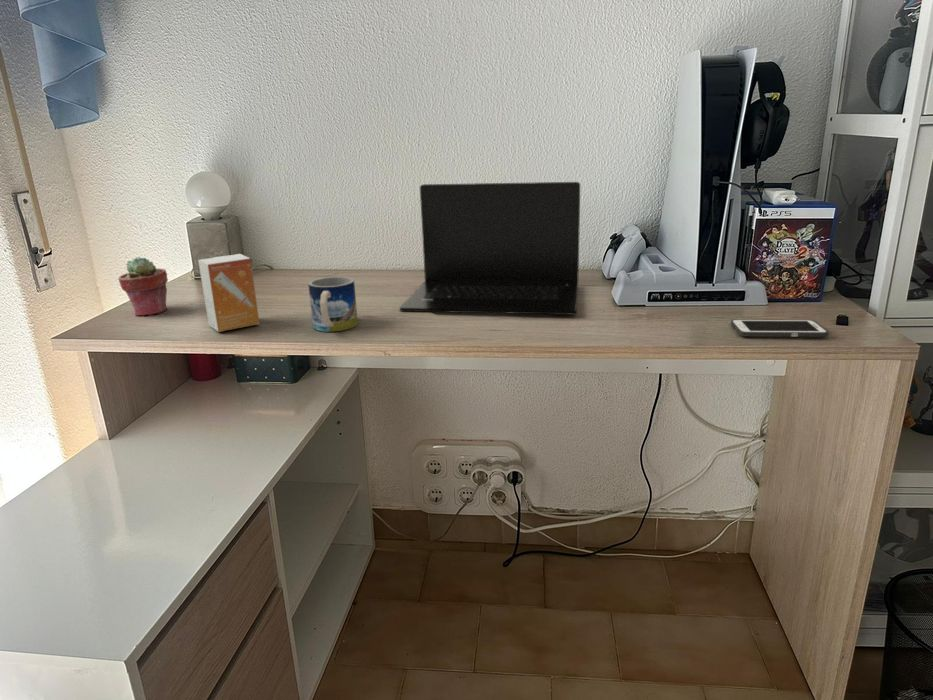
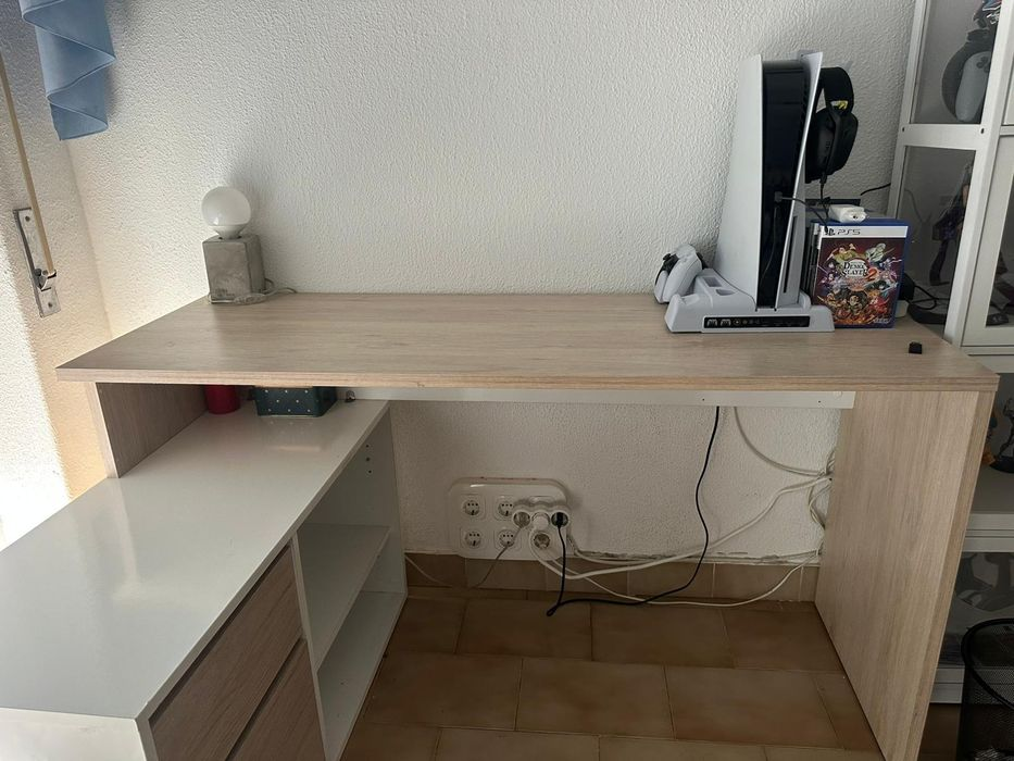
- mug [307,276,359,333]
- cell phone [730,318,830,338]
- potted succulent [117,256,169,318]
- small box [197,253,260,333]
- laptop [399,181,581,316]
